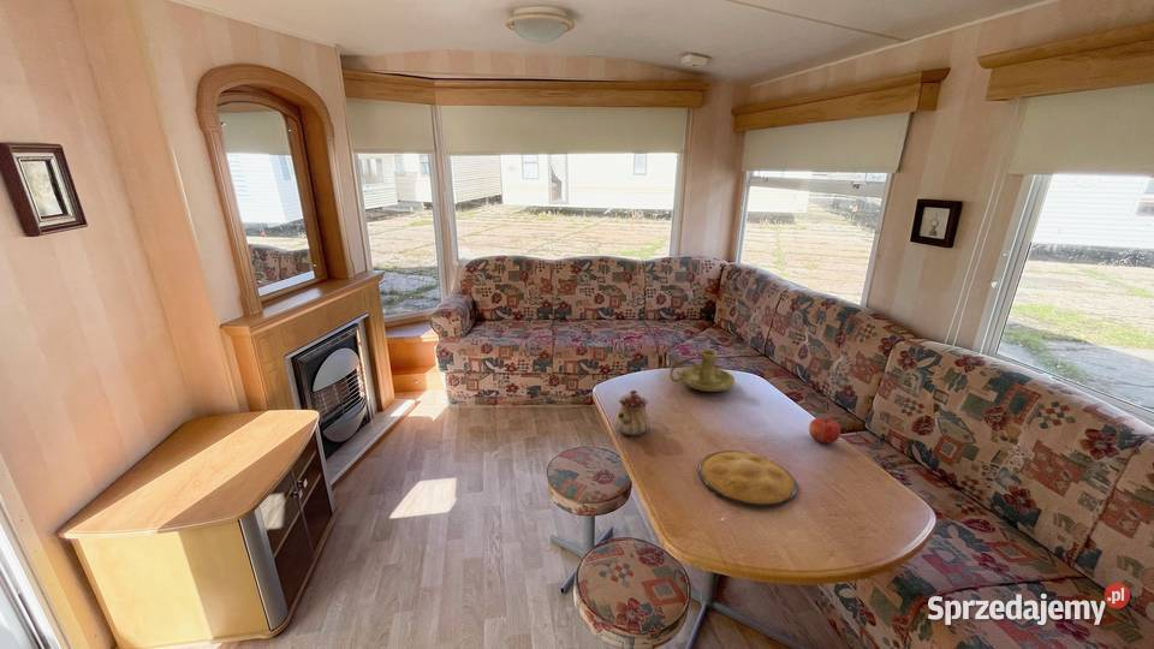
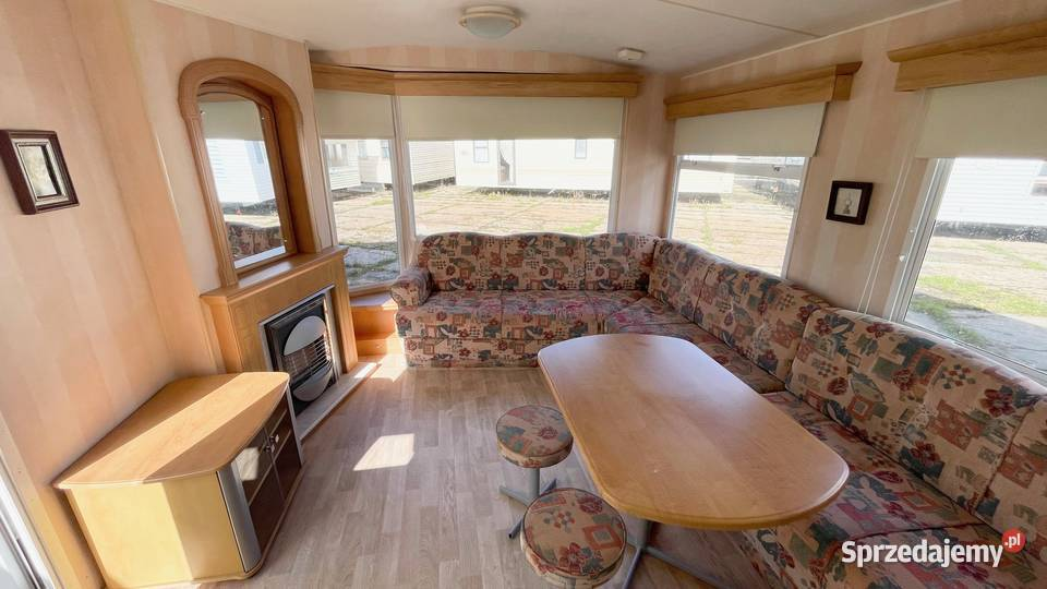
- candle holder [668,349,736,393]
- plate [697,449,798,508]
- fruit [808,416,841,445]
- teapot [613,389,650,436]
